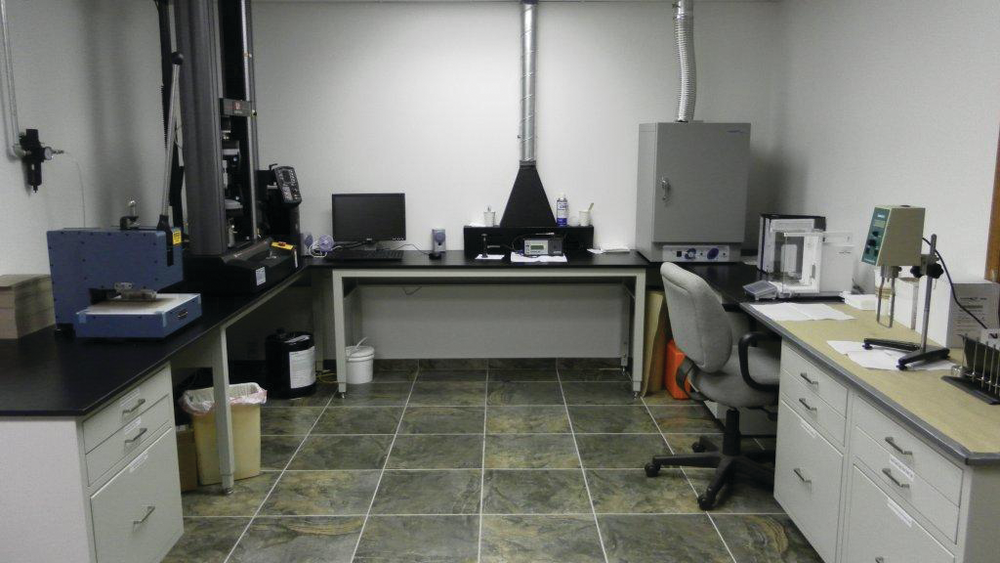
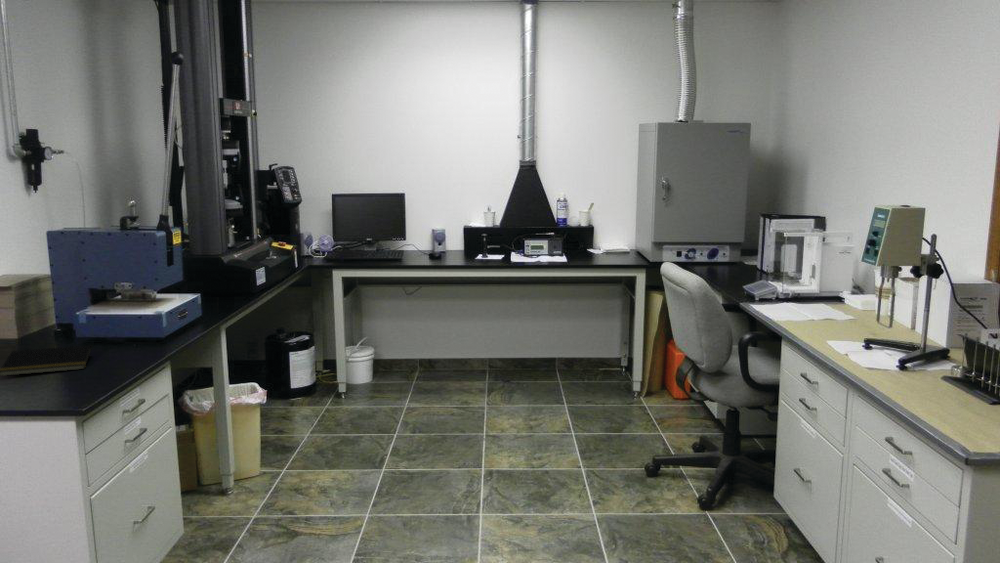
+ notepad [0,344,93,377]
